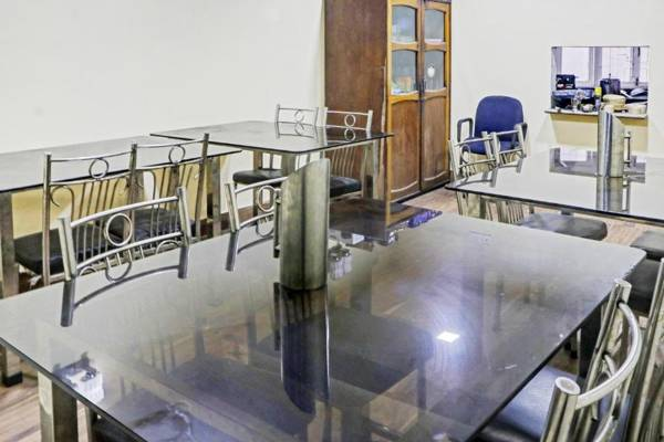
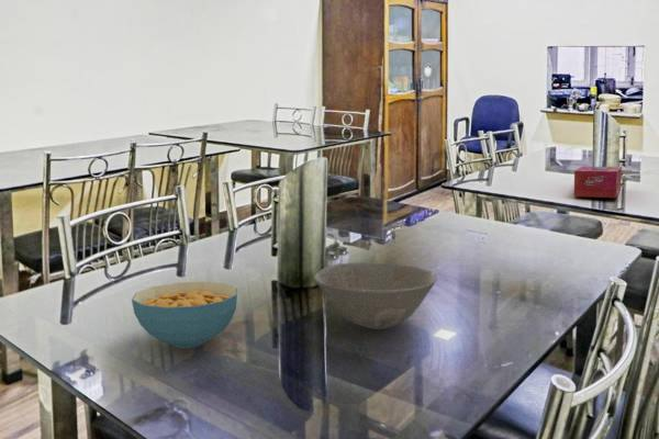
+ bowl [313,261,438,330]
+ cereal bowl [131,281,238,349]
+ tissue box [572,166,623,199]
